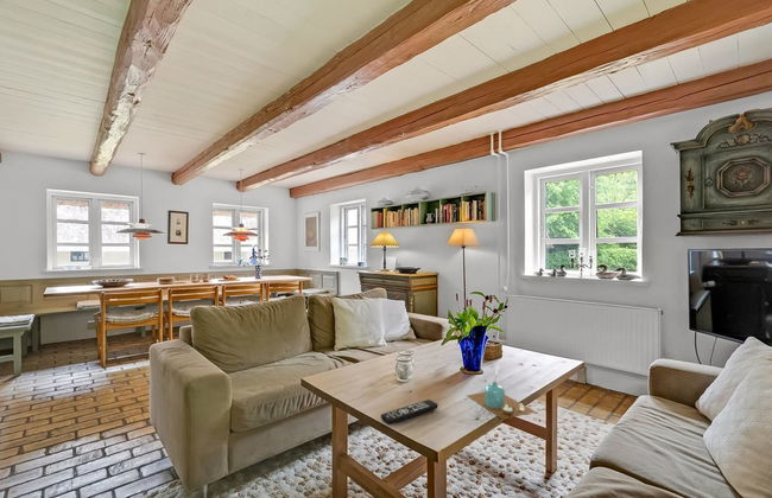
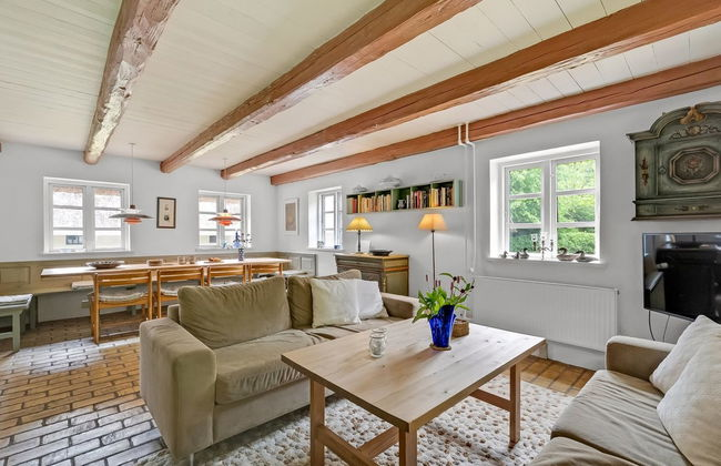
- remote control [380,398,439,426]
- candle [467,365,537,421]
